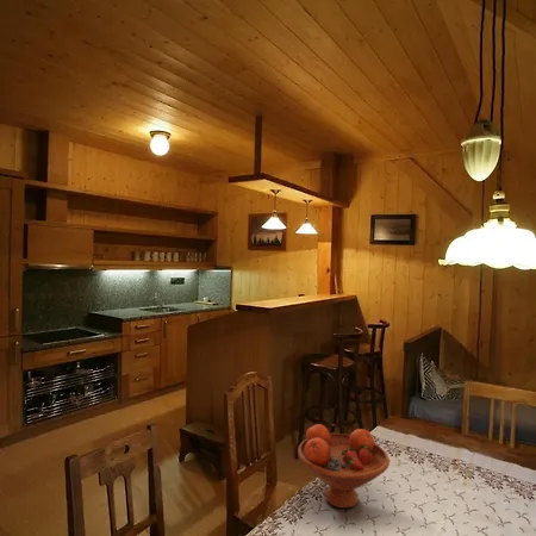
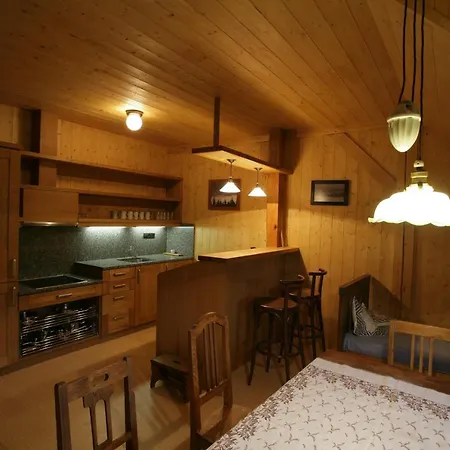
- fruit bowl [297,423,391,510]
